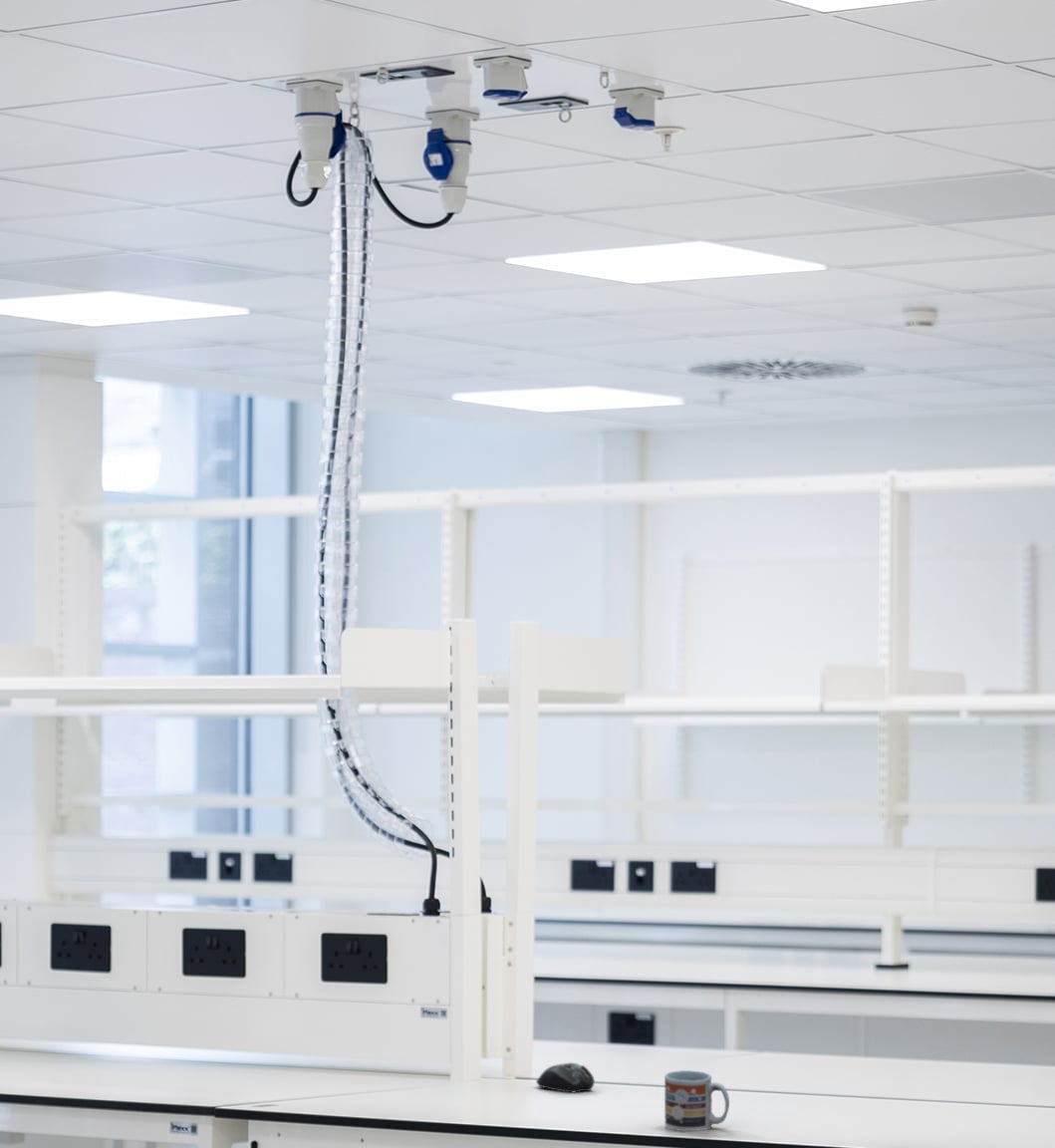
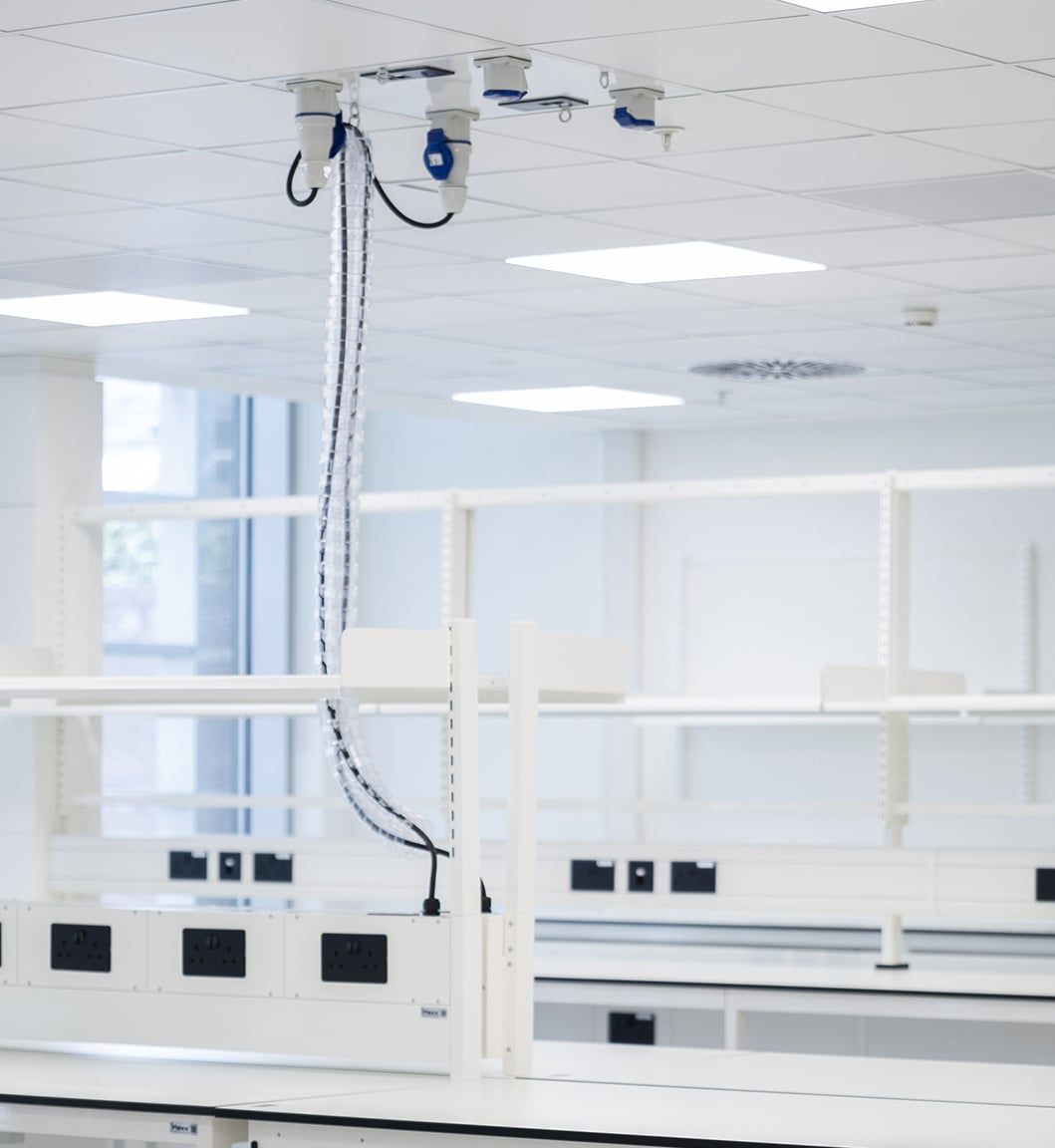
- cup [663,1069,730,1132]
- computer mouse [535,1062,596,1093]
